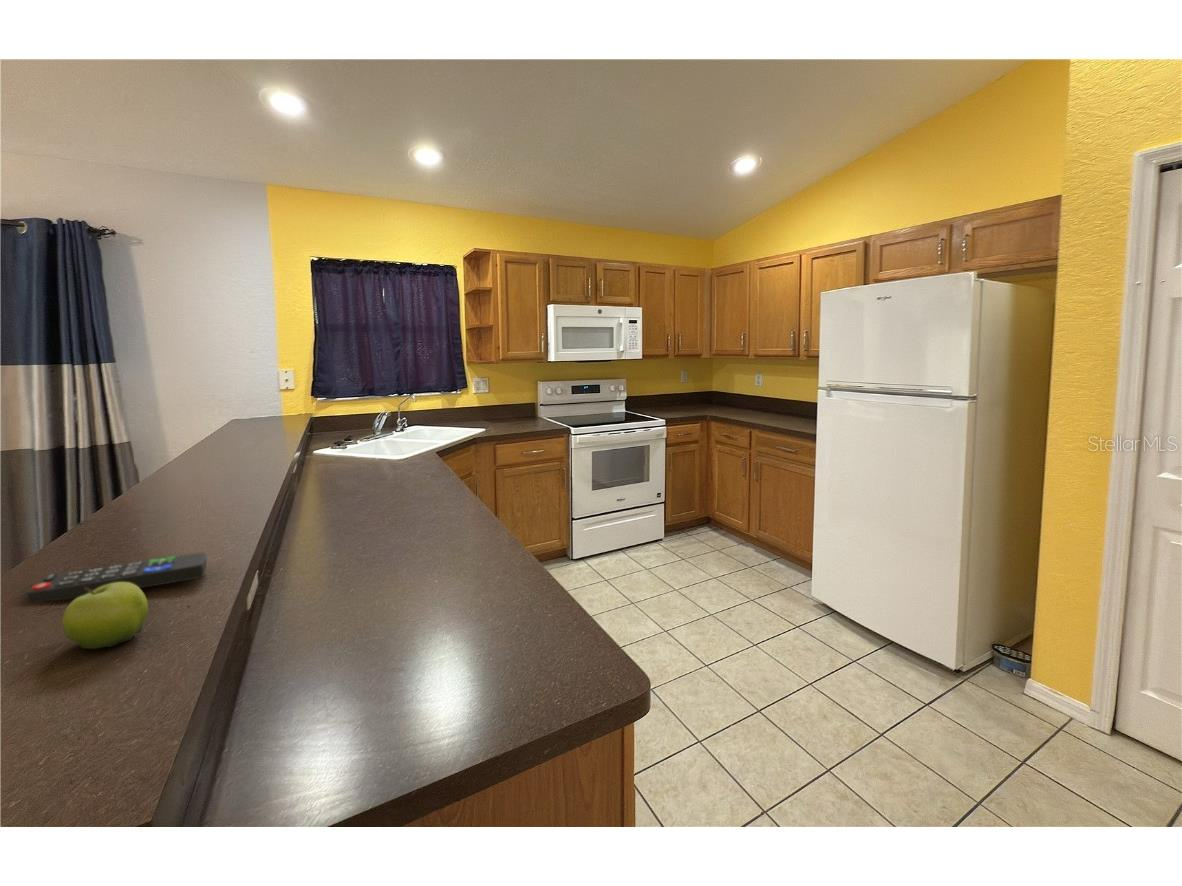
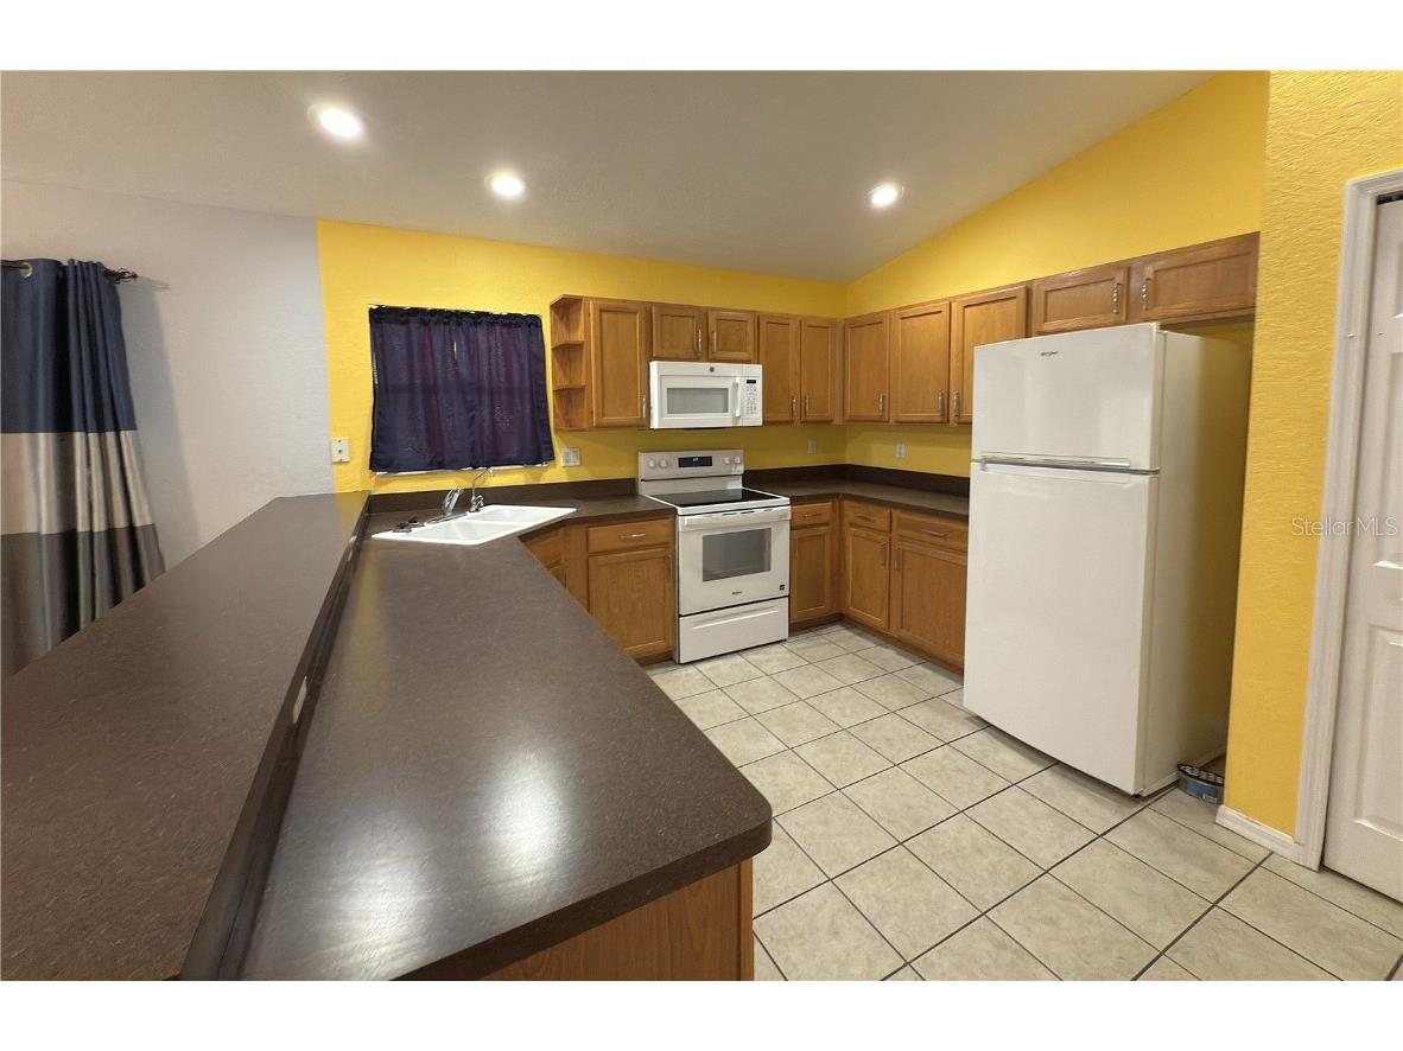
- fruit [61,582,149,650]
- remote control [25,551,208,603]
